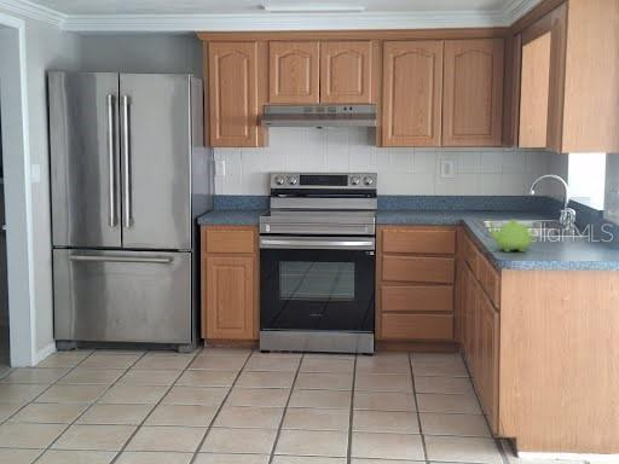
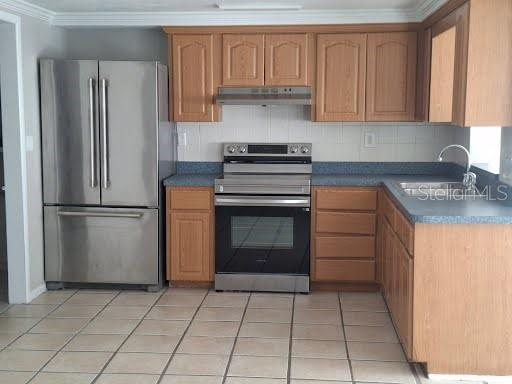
- teapot [487,219,537,253]
